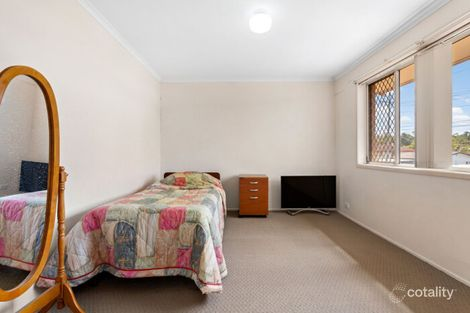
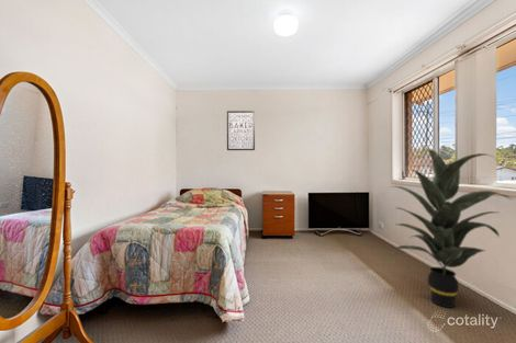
+ wall art [226,110,256,151]
+ indoor plant [389,149,513,309]
